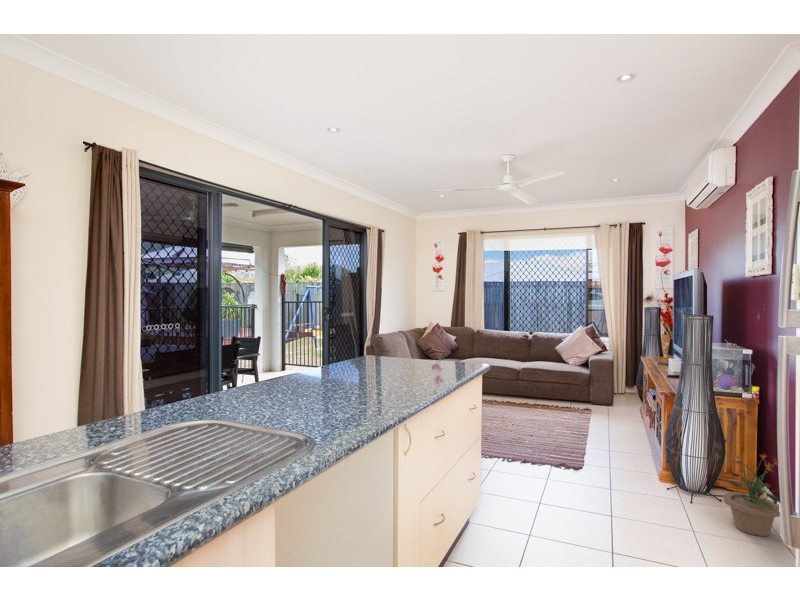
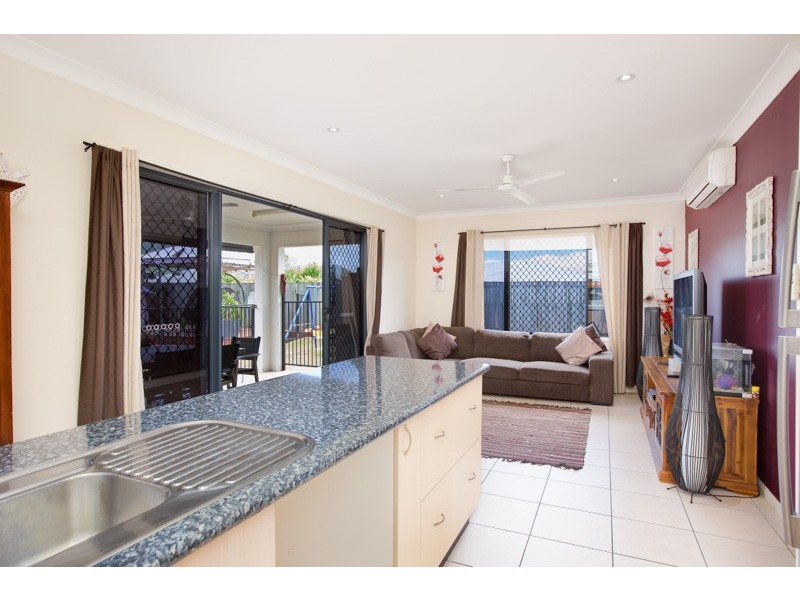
- potted plant [722,453,781,537]
